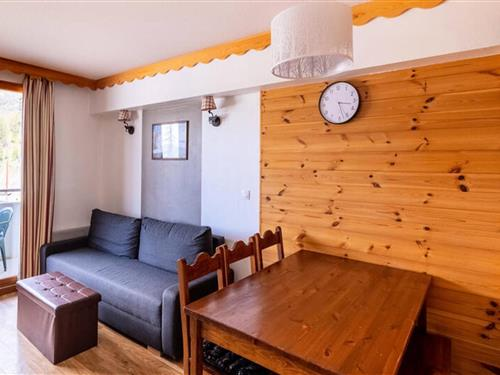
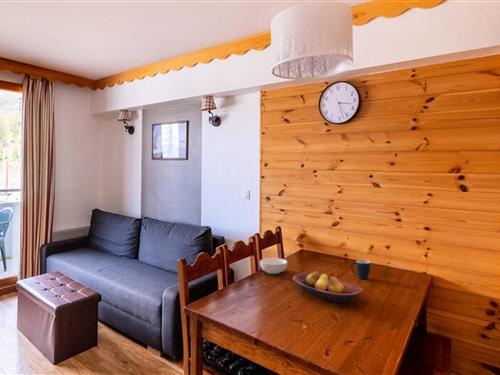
+ fruit bowl [292,270,364,304]
+ mug [350,259,372,280]
+ cereal bowl [259,257,288,275]
